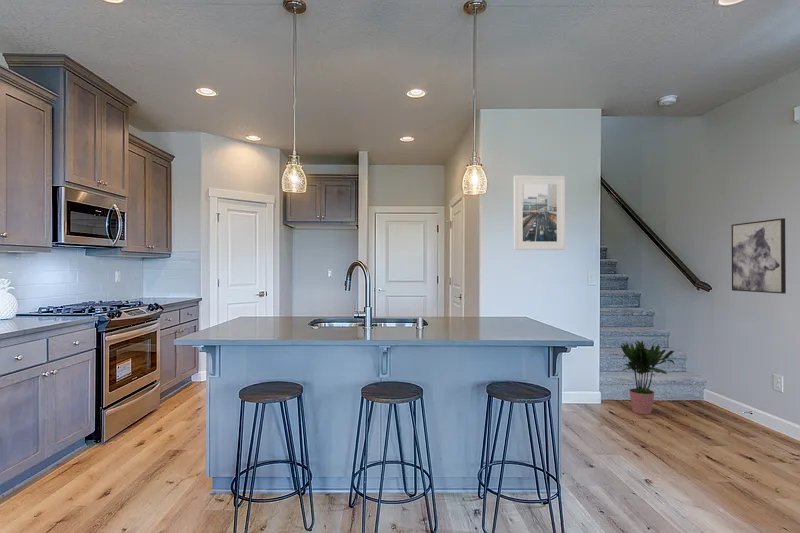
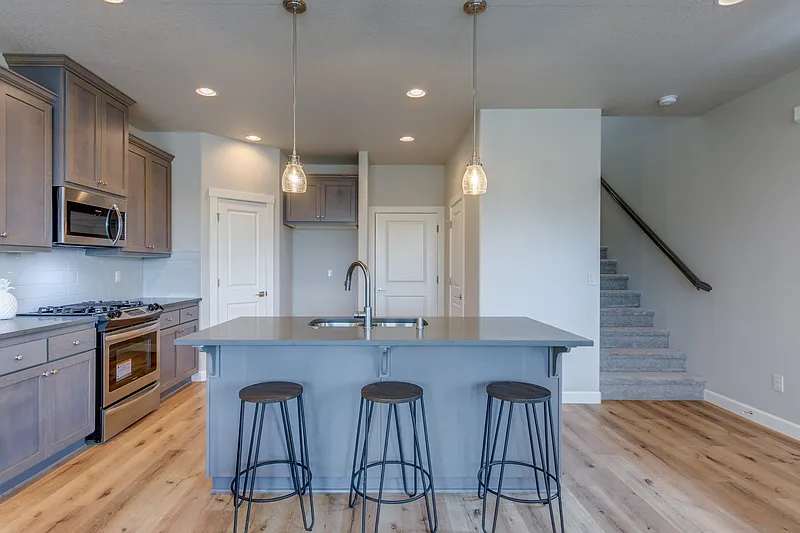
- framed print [513,175,566,251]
- potted plant [620,340,675,416]
- wall art [731,217,787,295]
